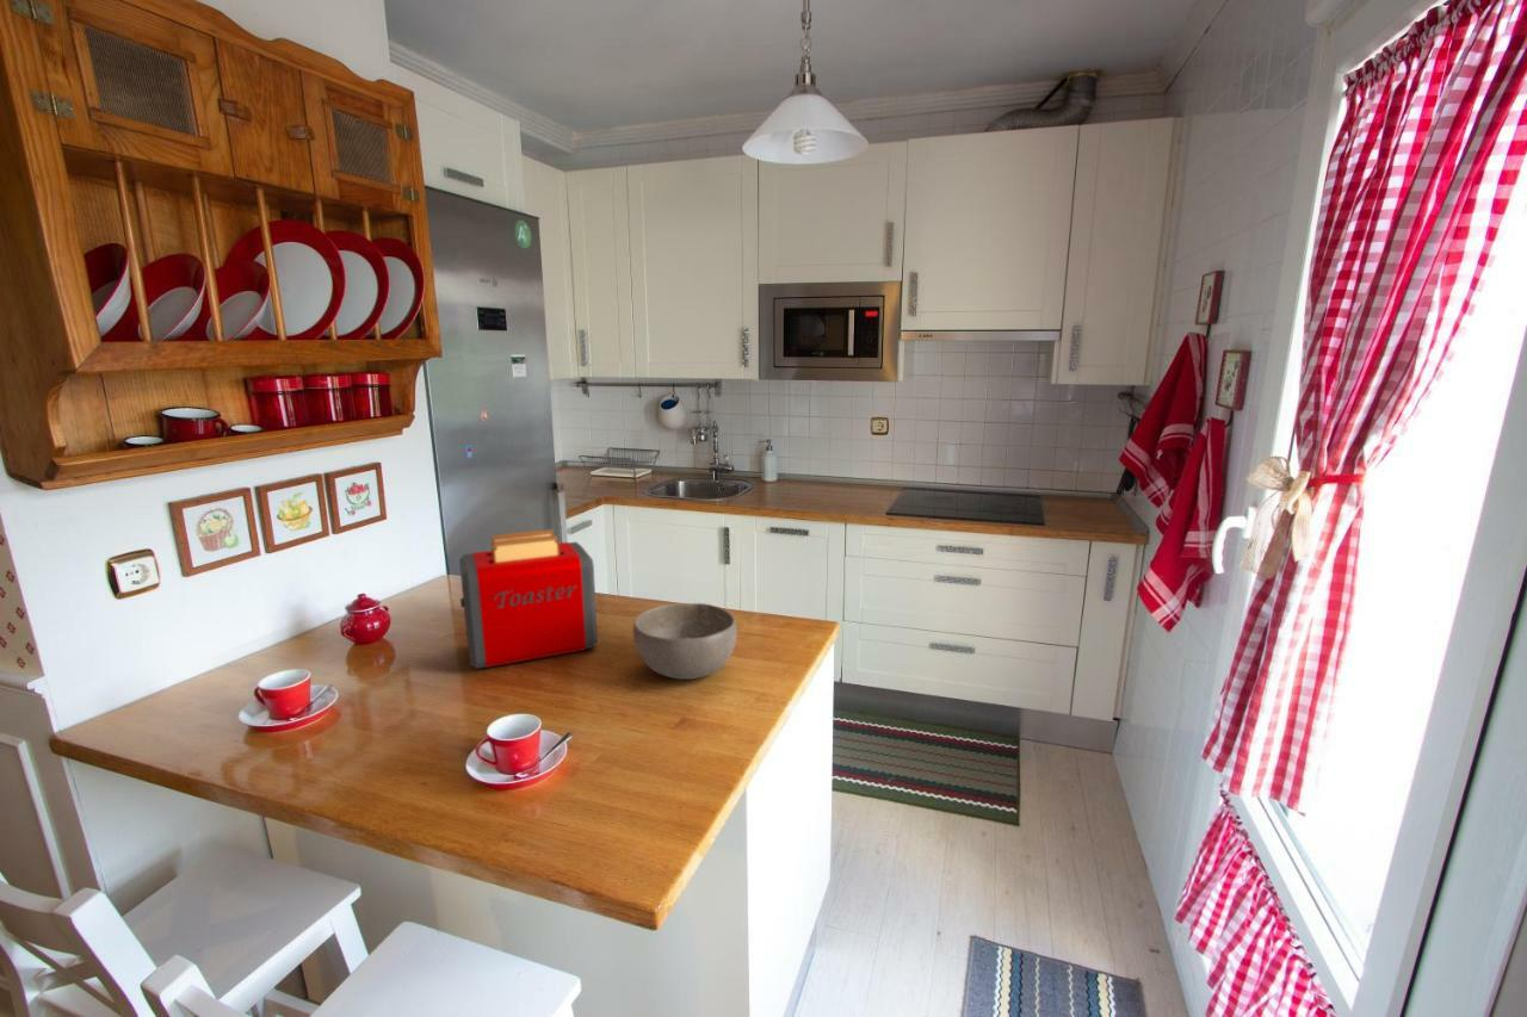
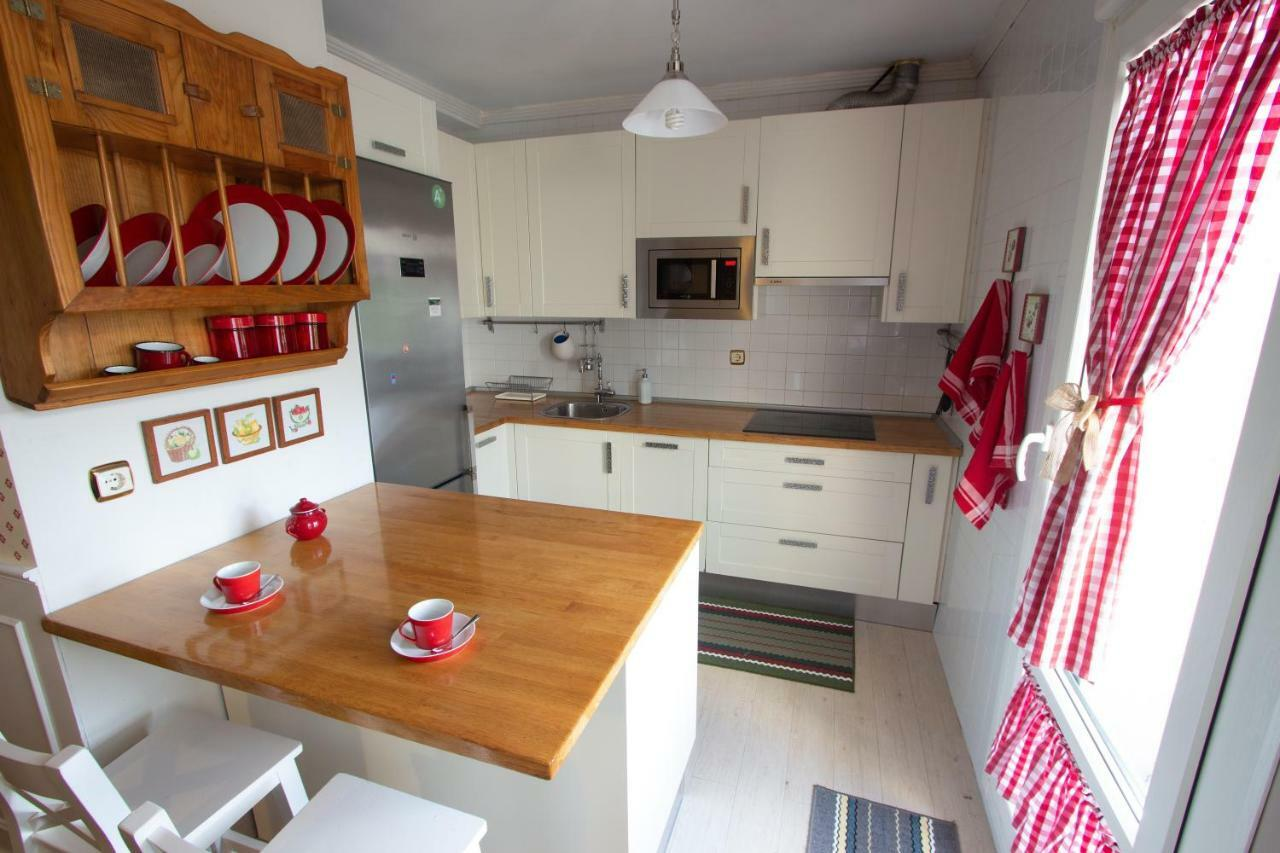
- bowl [632,602,738,681]
- toaster [458,528,599,670]
